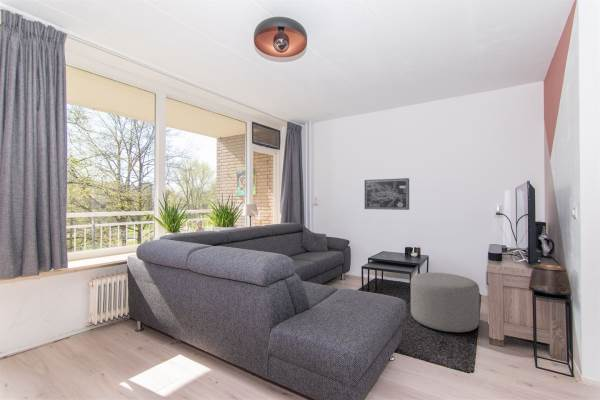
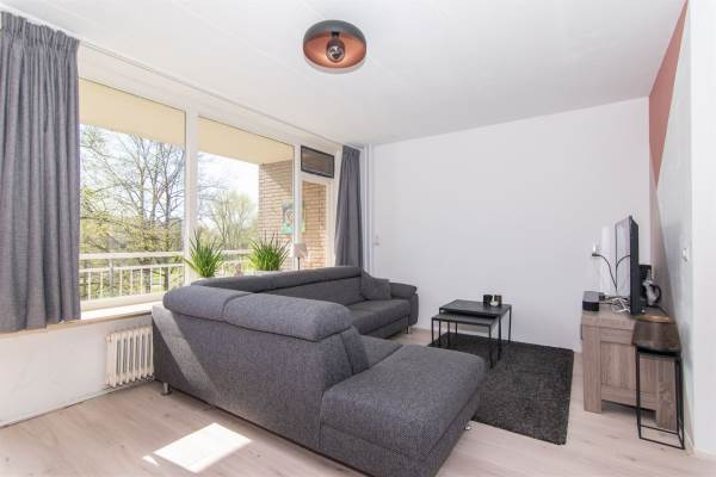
- wall art [364,177,410,211]
- ottoman [410,272,480,333]
